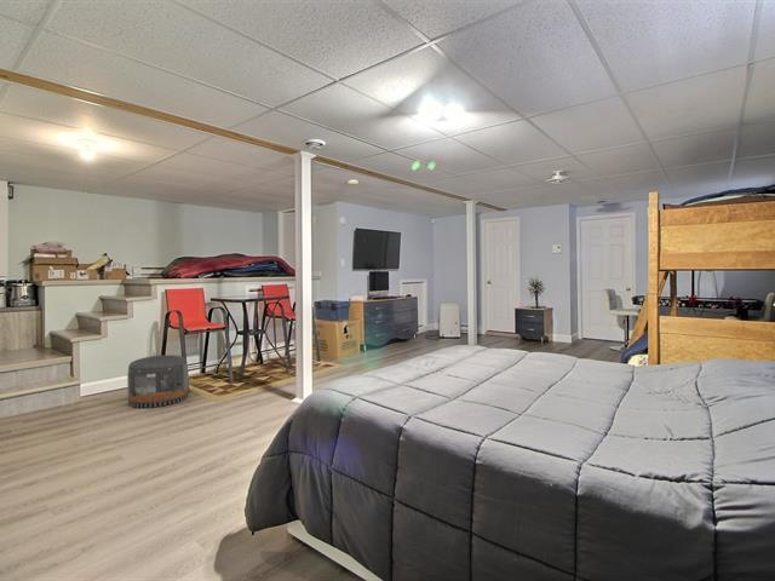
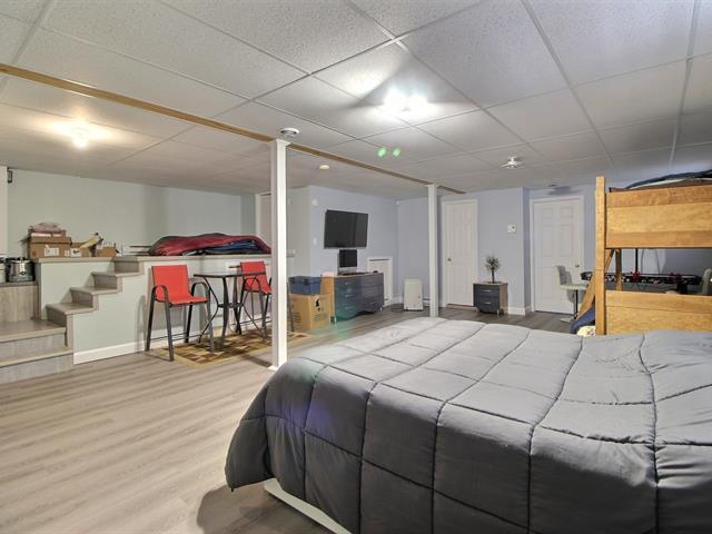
- pouf [126,355,190,409]
